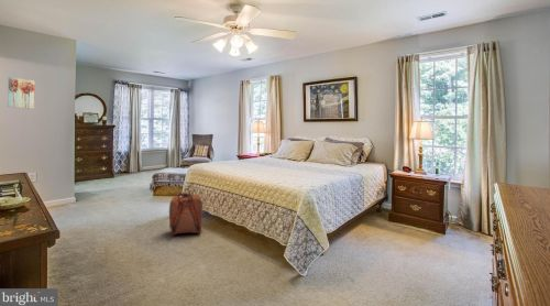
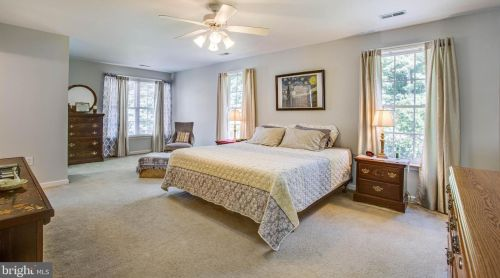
- wall art [8,76,35,110]
- backpack [168,192,205,237]
